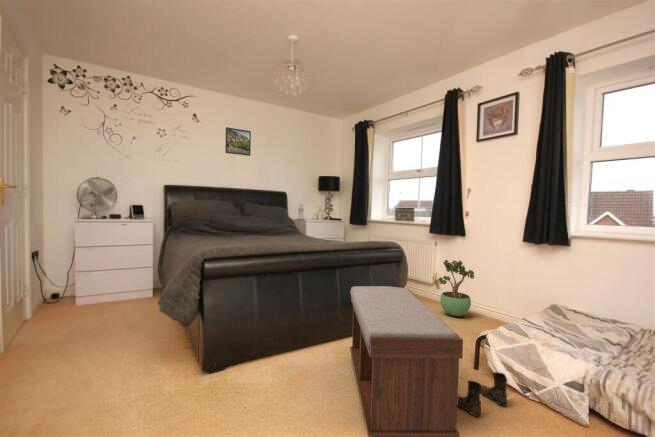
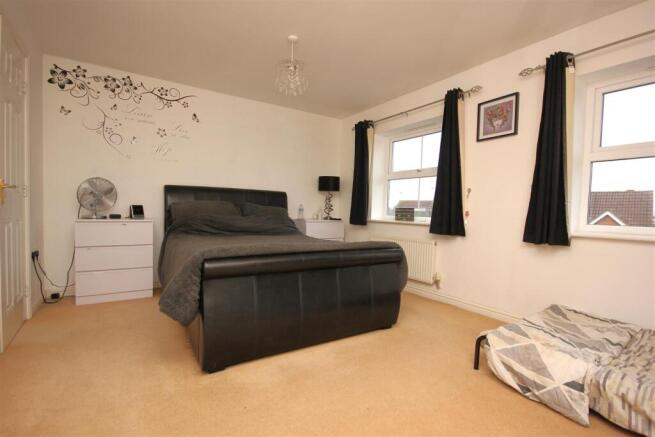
- boots [457,371,508,418]
- bench [349,285,464,437]
- potted plant [437,259,476,317]
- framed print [224,126,252,157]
